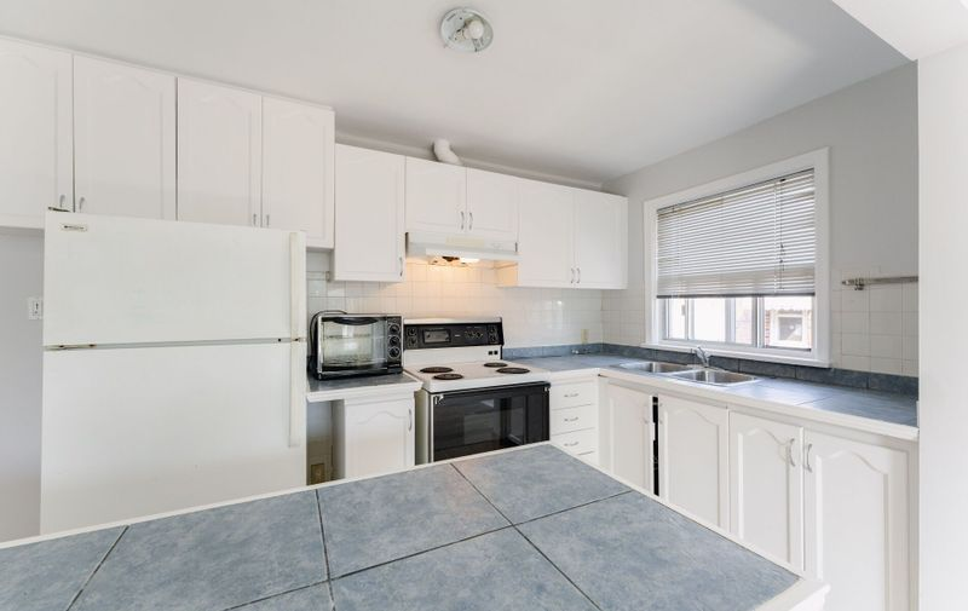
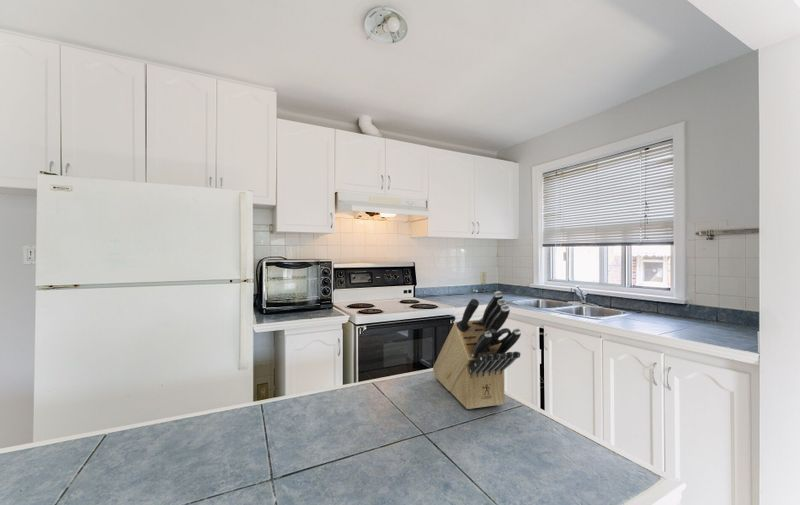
+ knife block [432,290,522,410]
